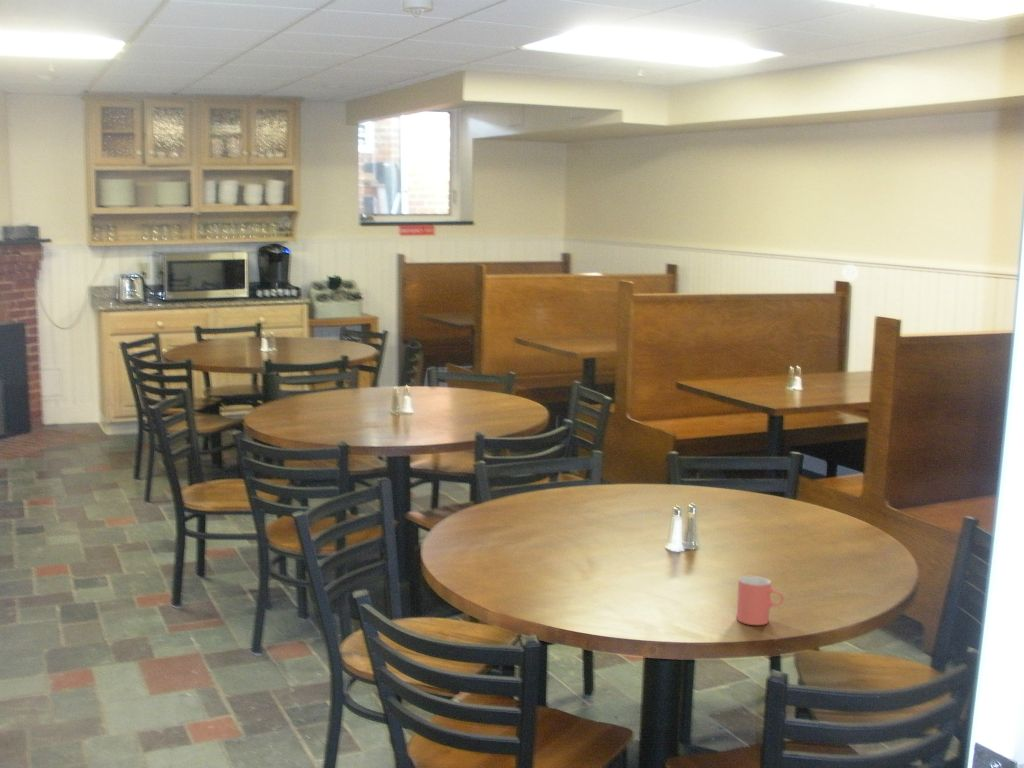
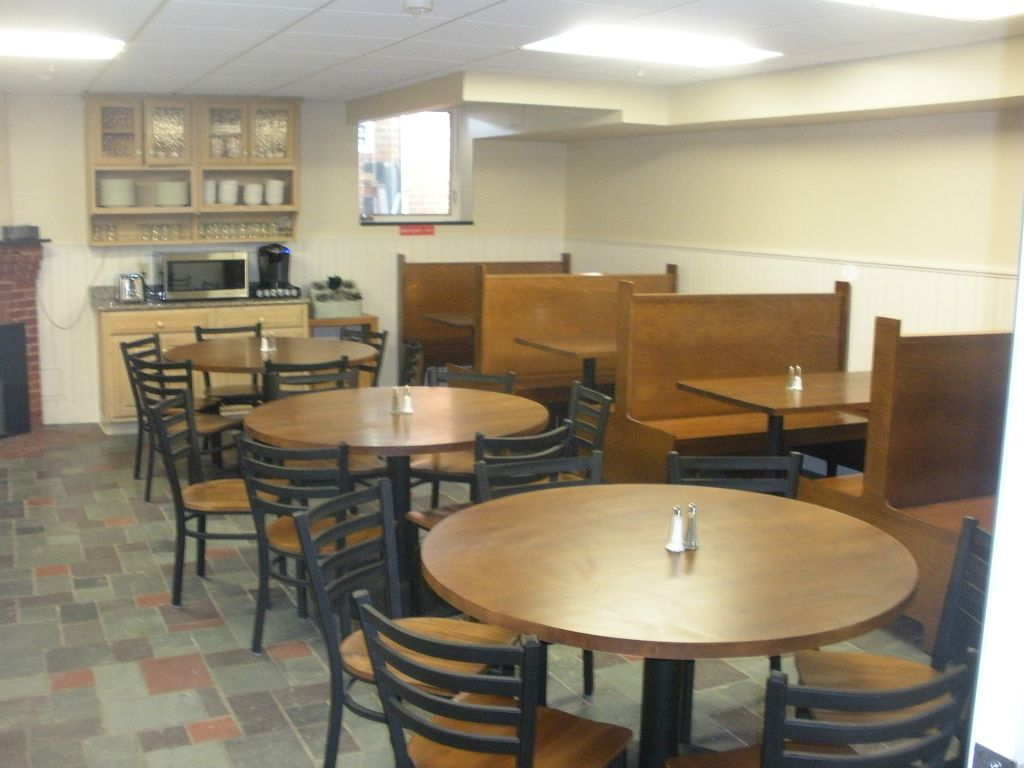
- cup [736,575,785,626]
